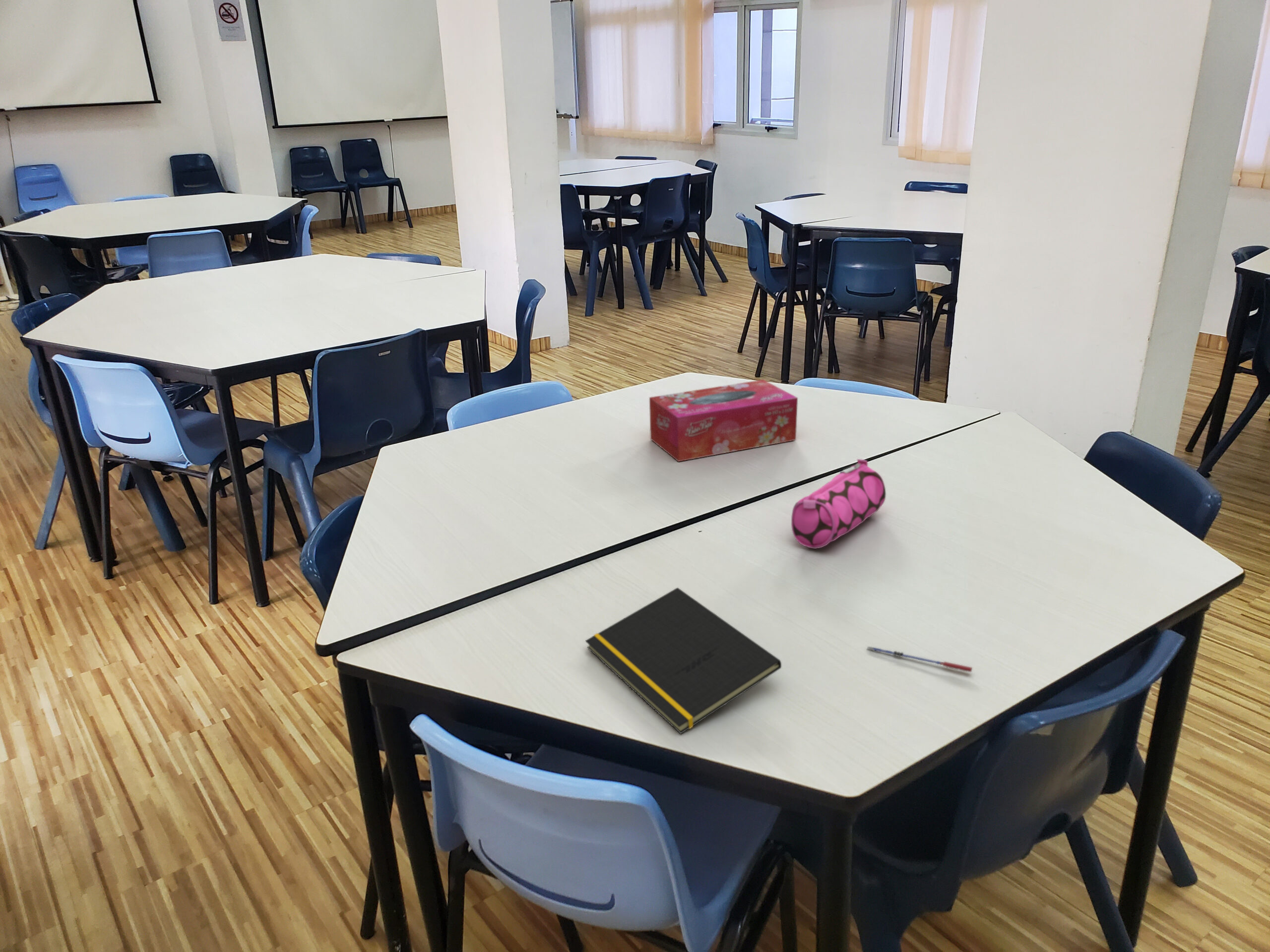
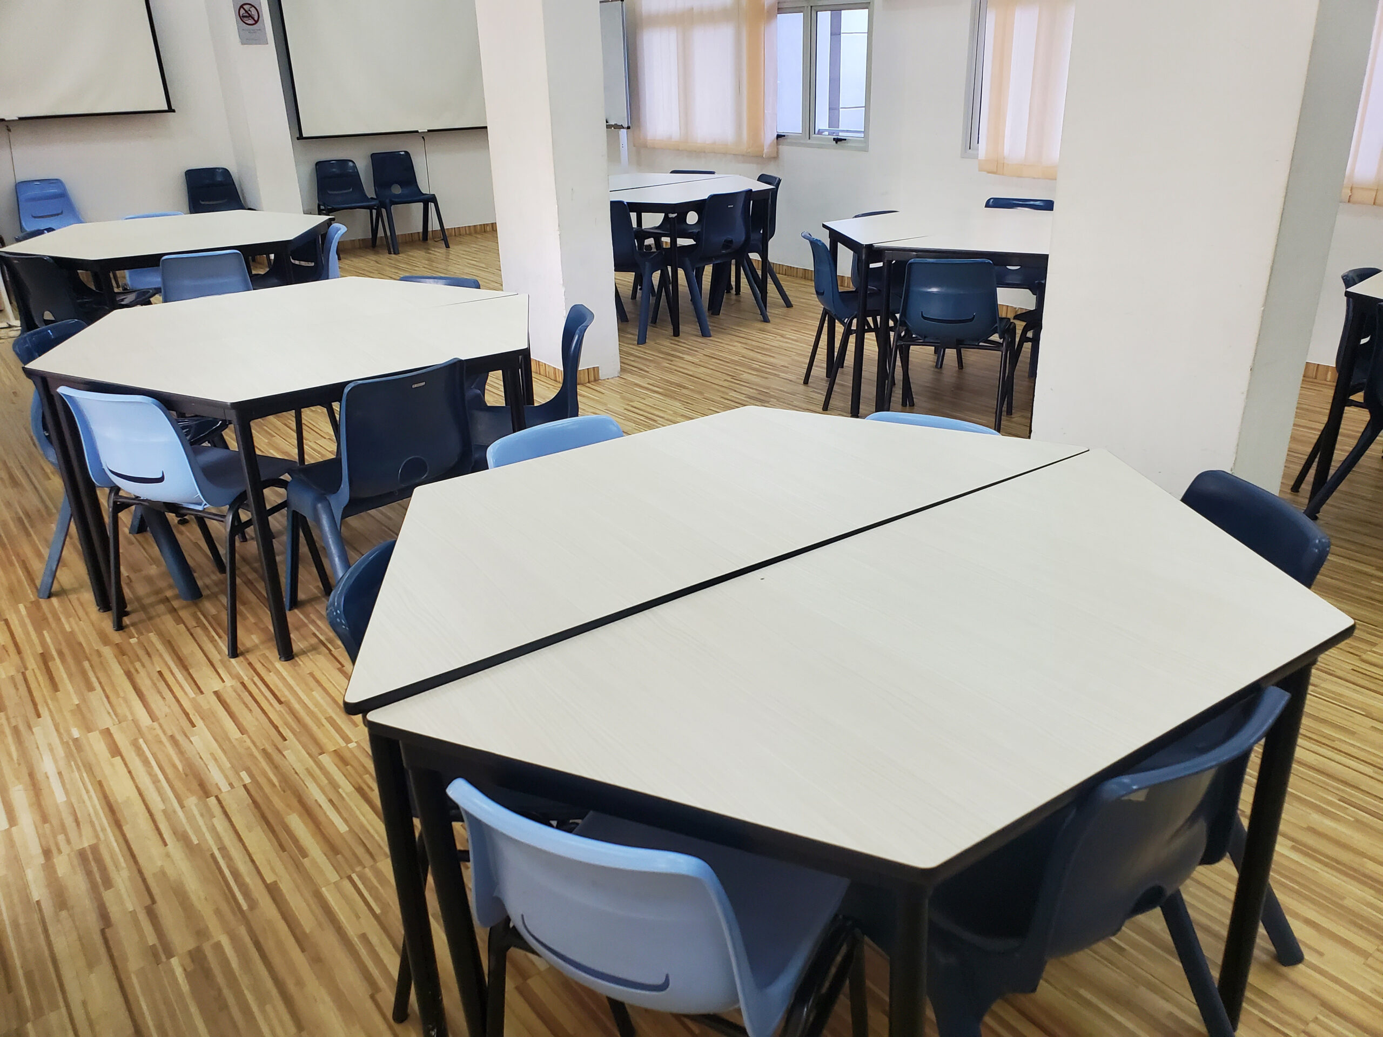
- tissue box [649,379,798,462]
- pen [867,646,973,672]
- pencil case [791,459,887,549]
- notepad [585,587,782,734]
